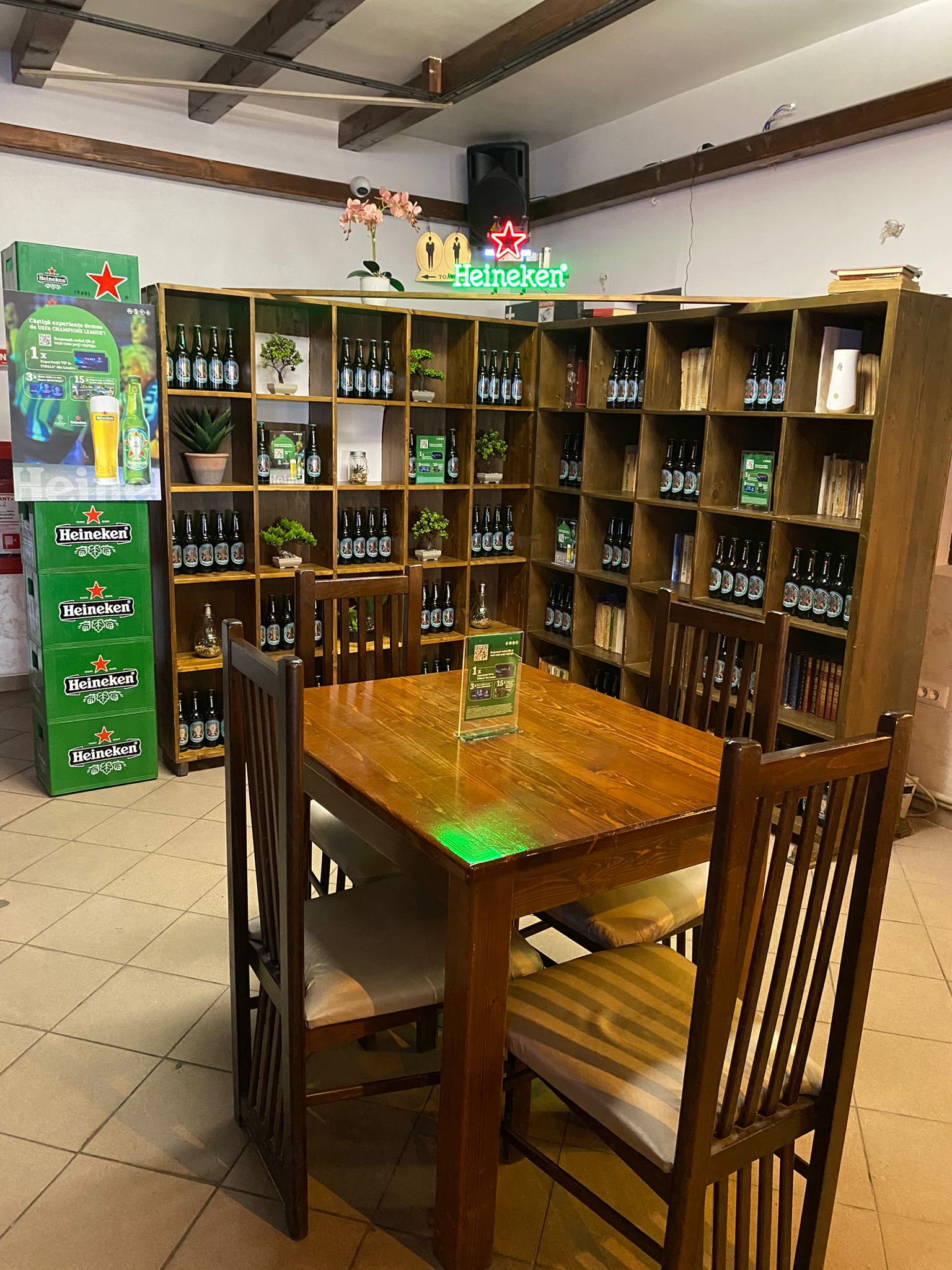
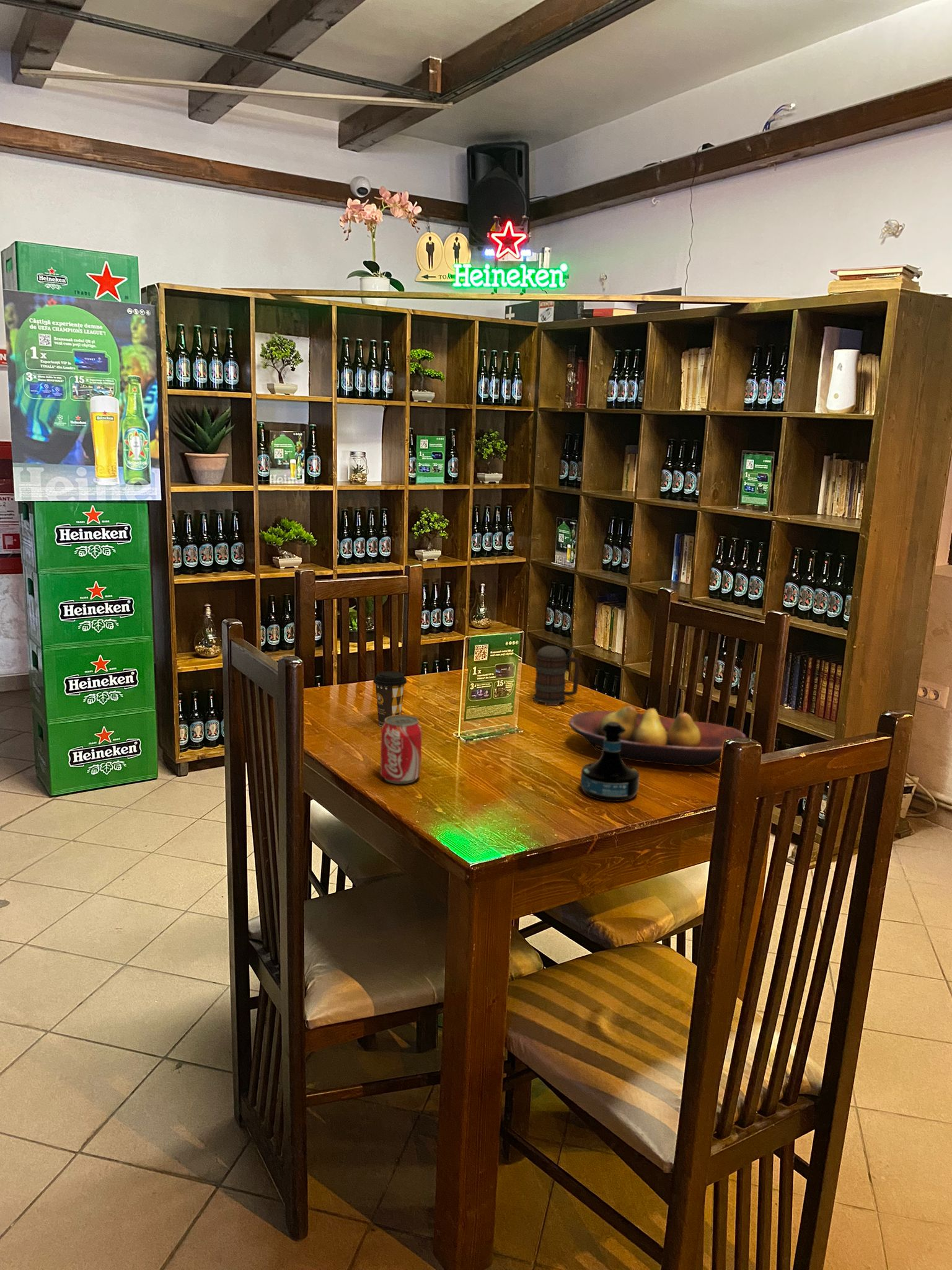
+ tequila bottle [580,722,640,802]
+ fruit bowl [568,705,746,767]
+ beverage can [380,714,423,784]
+ beer mug [533,645,581,706]
+ coffee cup [373,671,407,727]
